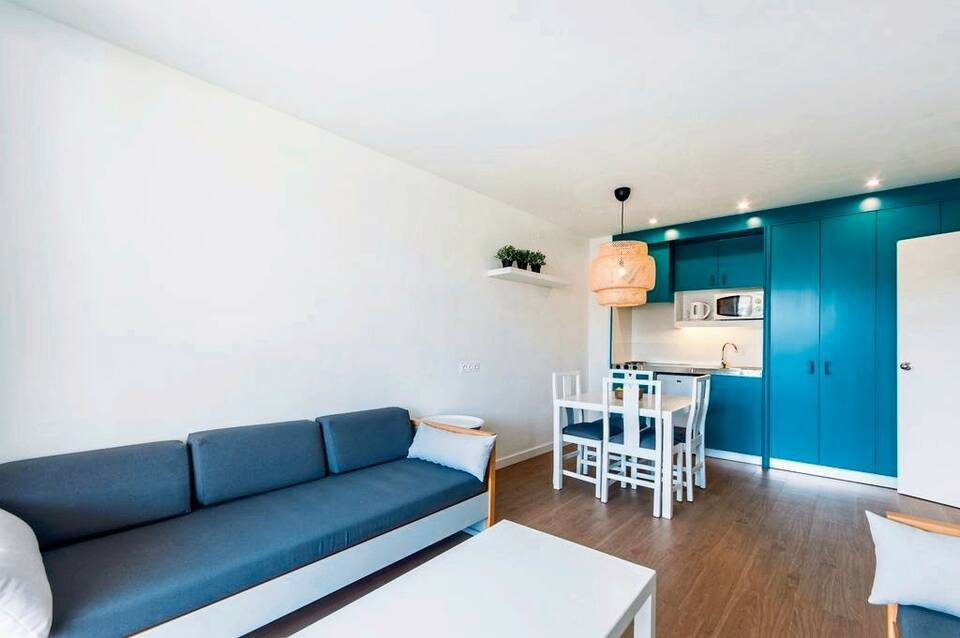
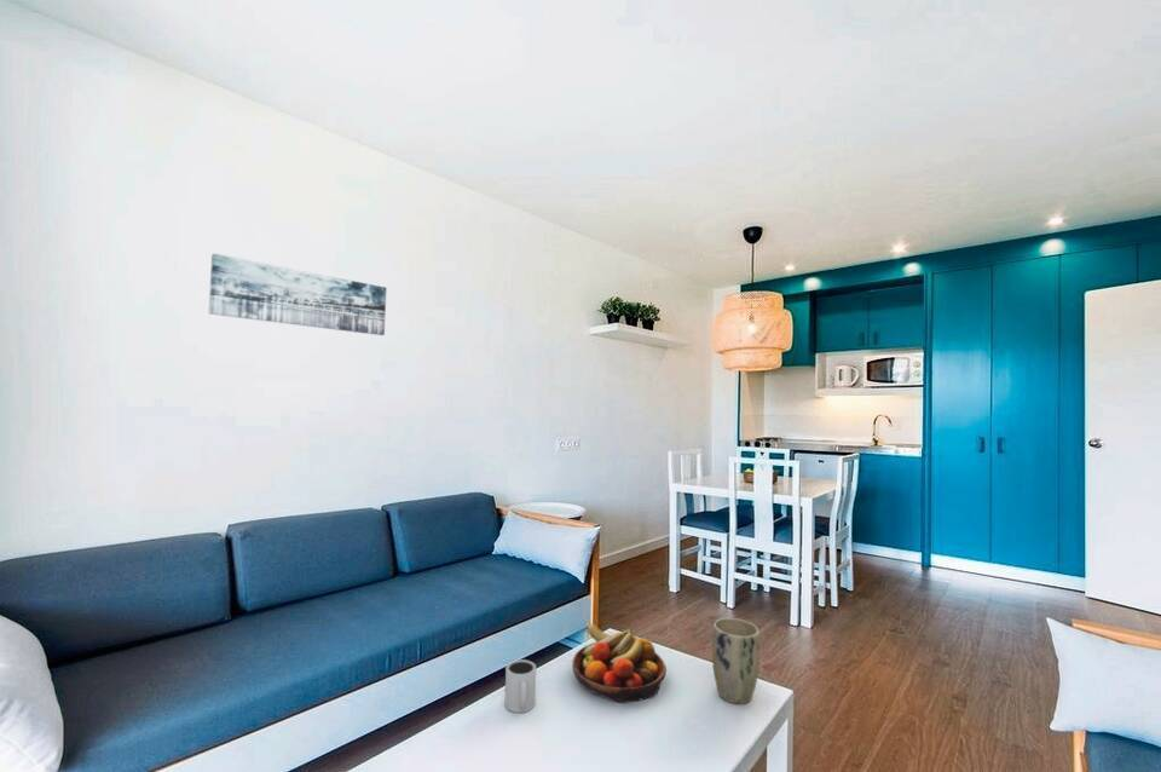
+ plant pot [711,617,761,705]
+ mug [503,658,537,714]
+ wall art [208,252,387,336]
+ fruit bowl [571,622,668,704]
